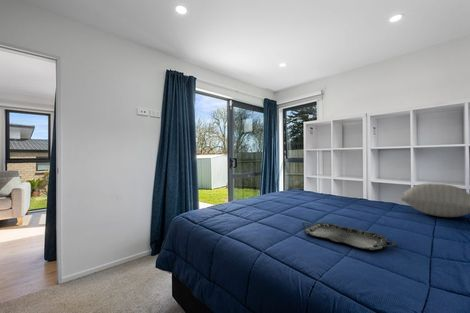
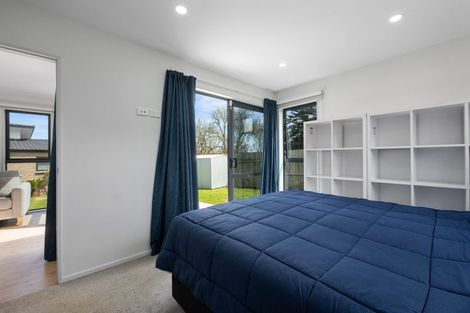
- pillow [400,182,470,218]
- serving tray [301,222,399,251]
